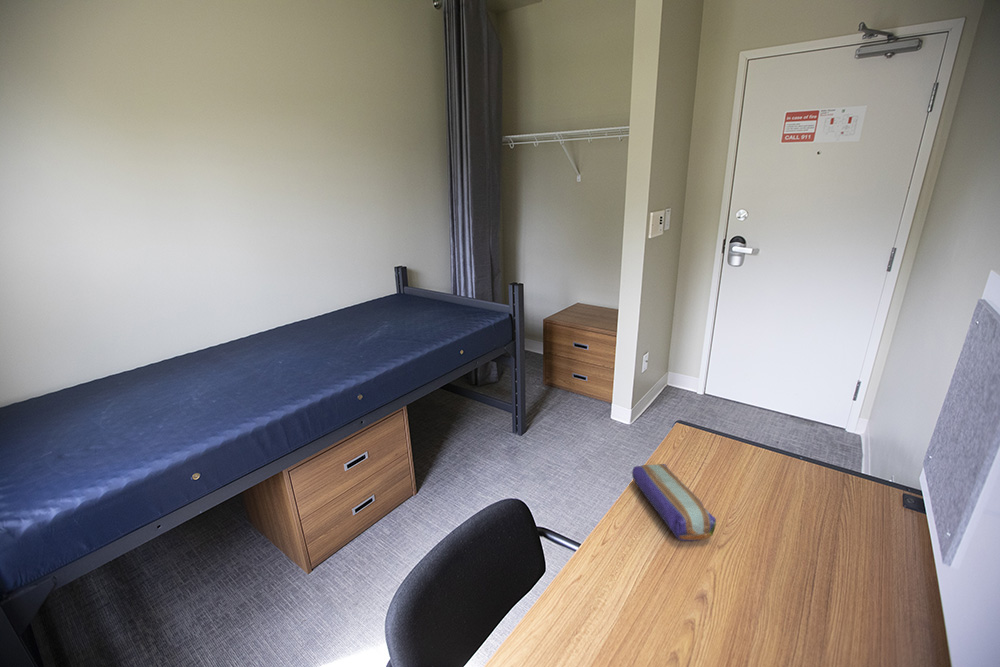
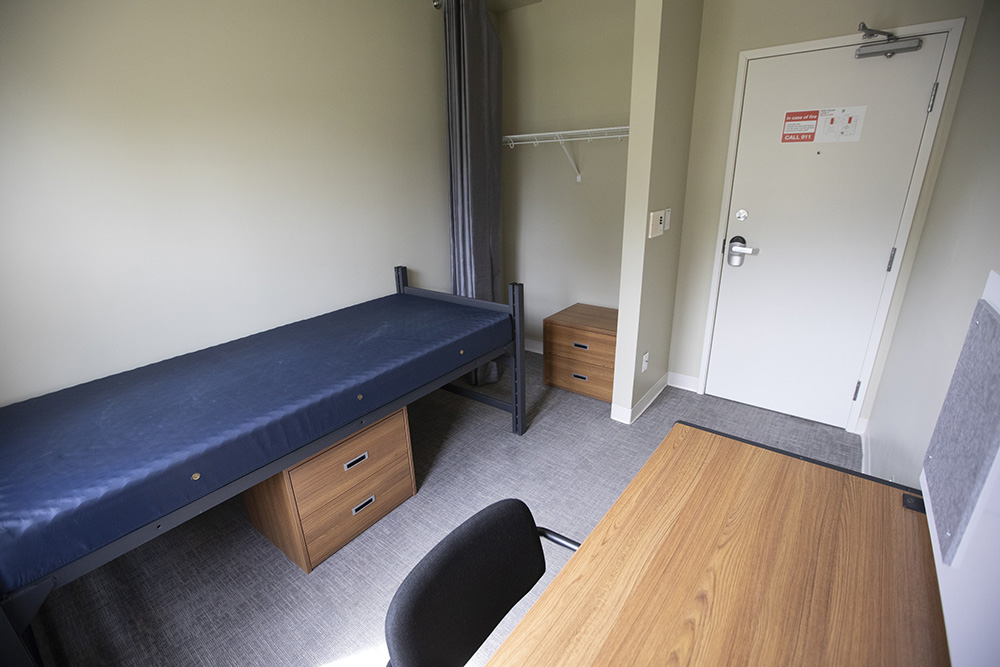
- pencil case [631,463,717,542]
